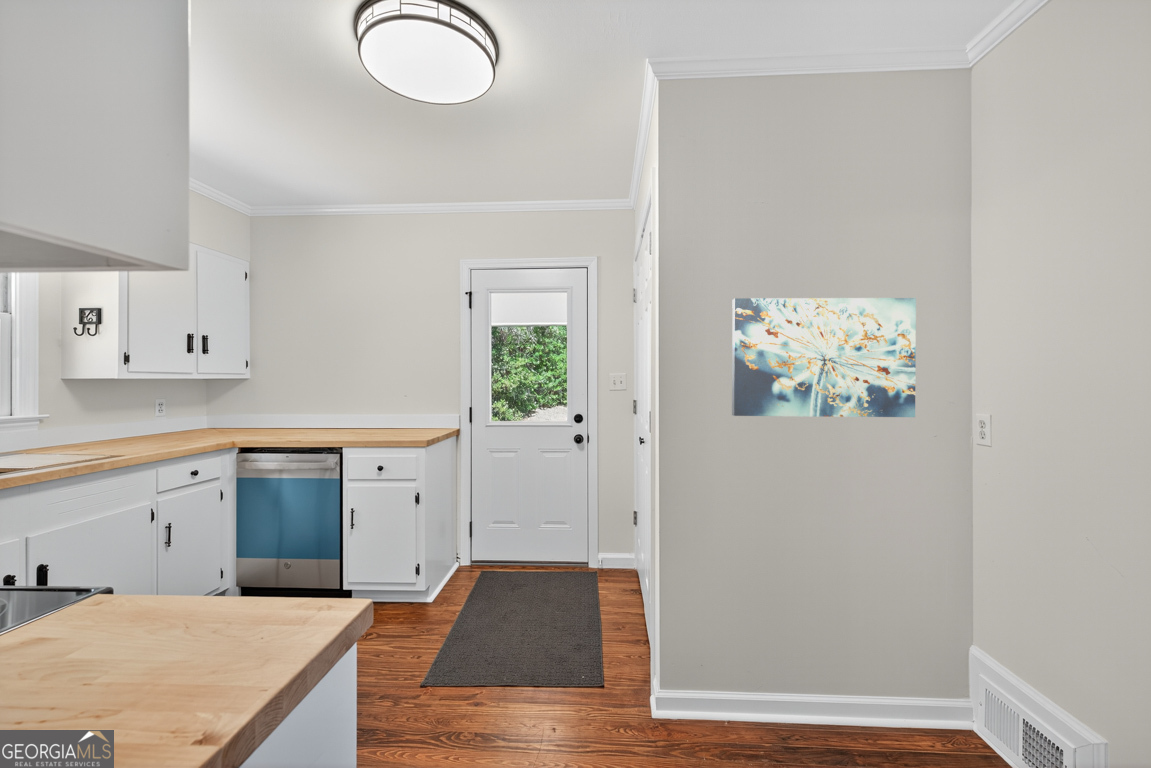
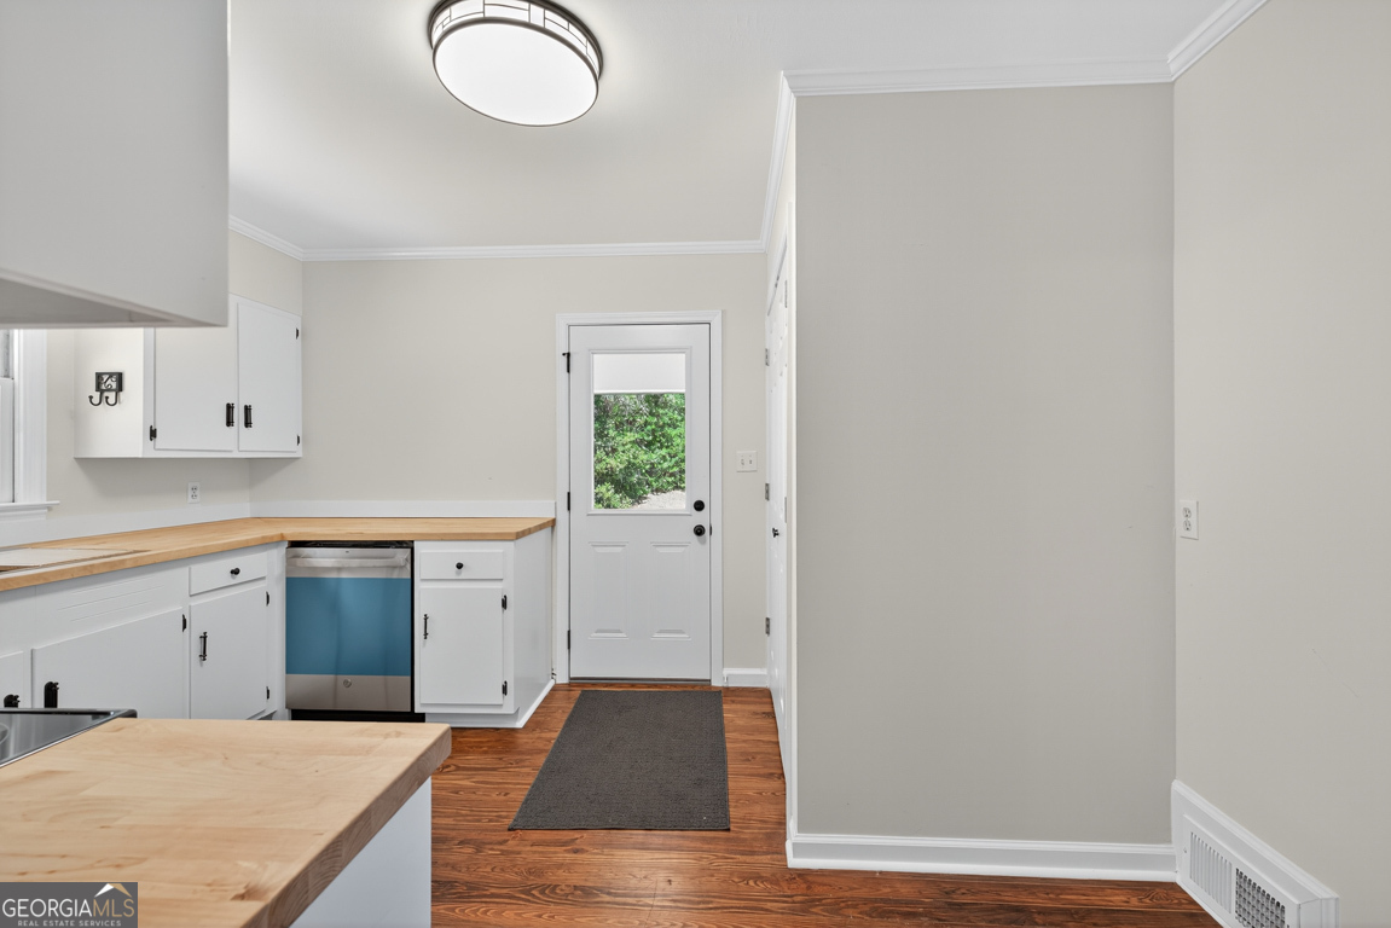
- wall art [731,297,917,418]
